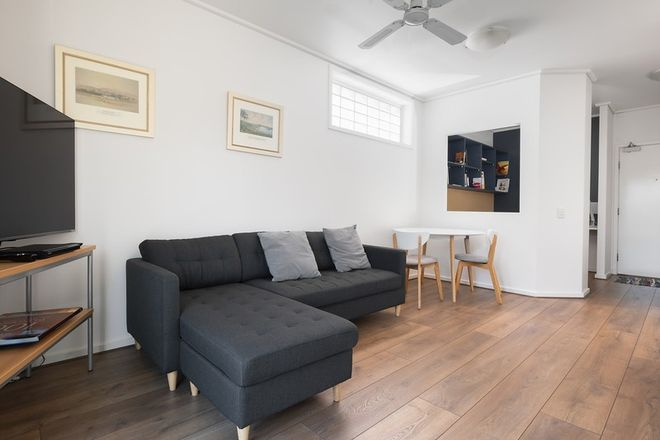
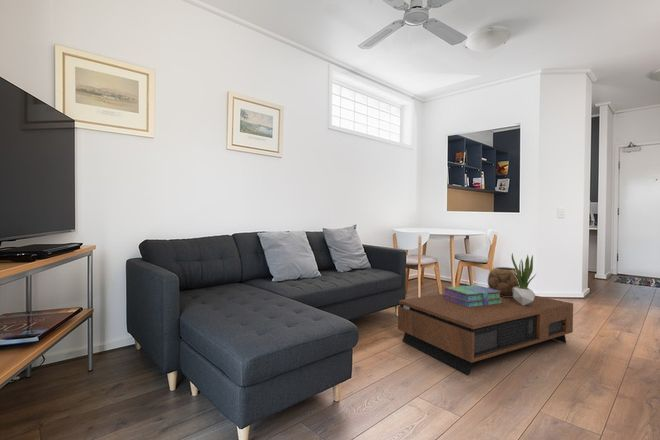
+ stack of books [442,284,502,307]
+ potted plant [511,252,537,306]
+ coffee table [397,287,574,376]
+ decorative bowl [487,266,522,297]
